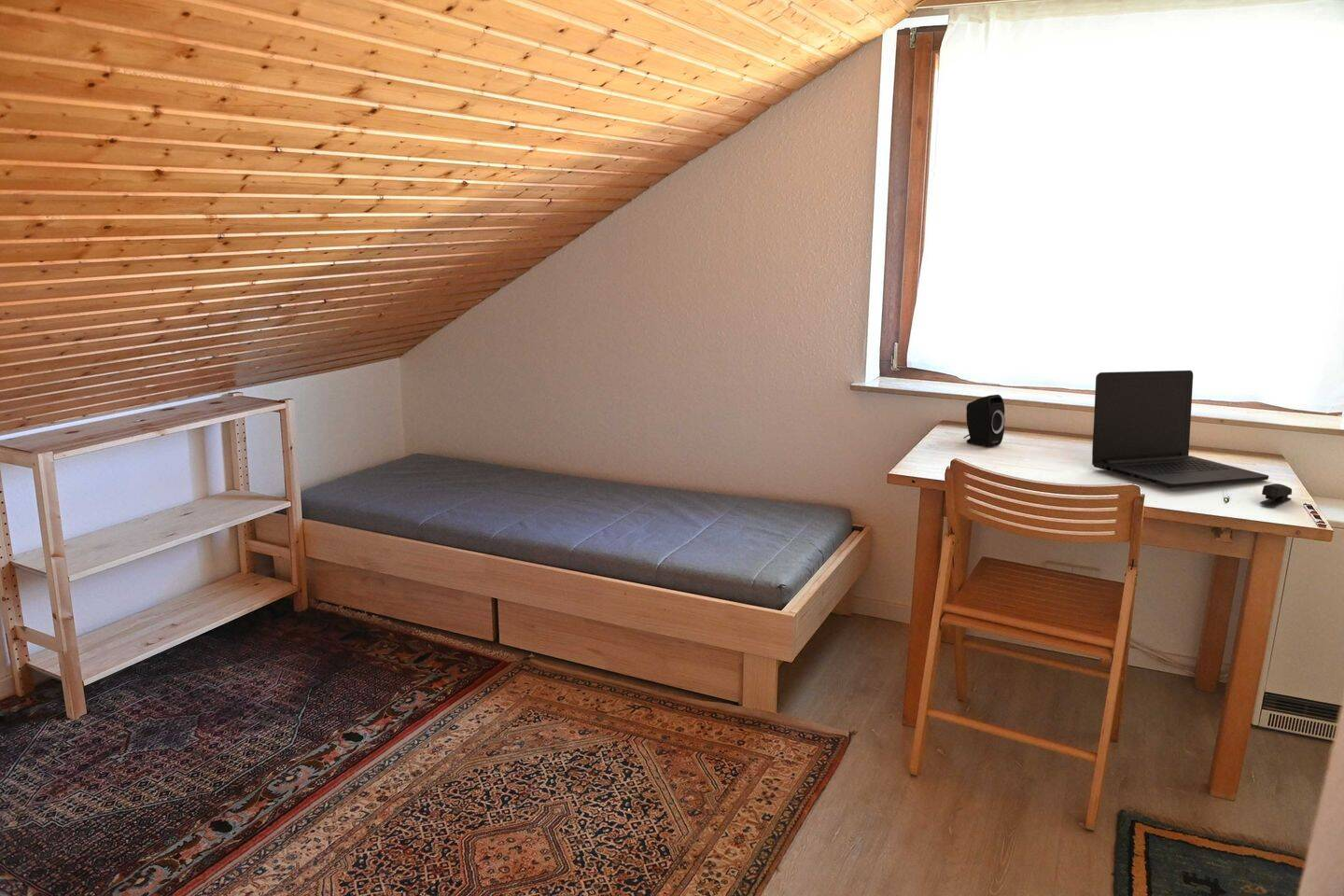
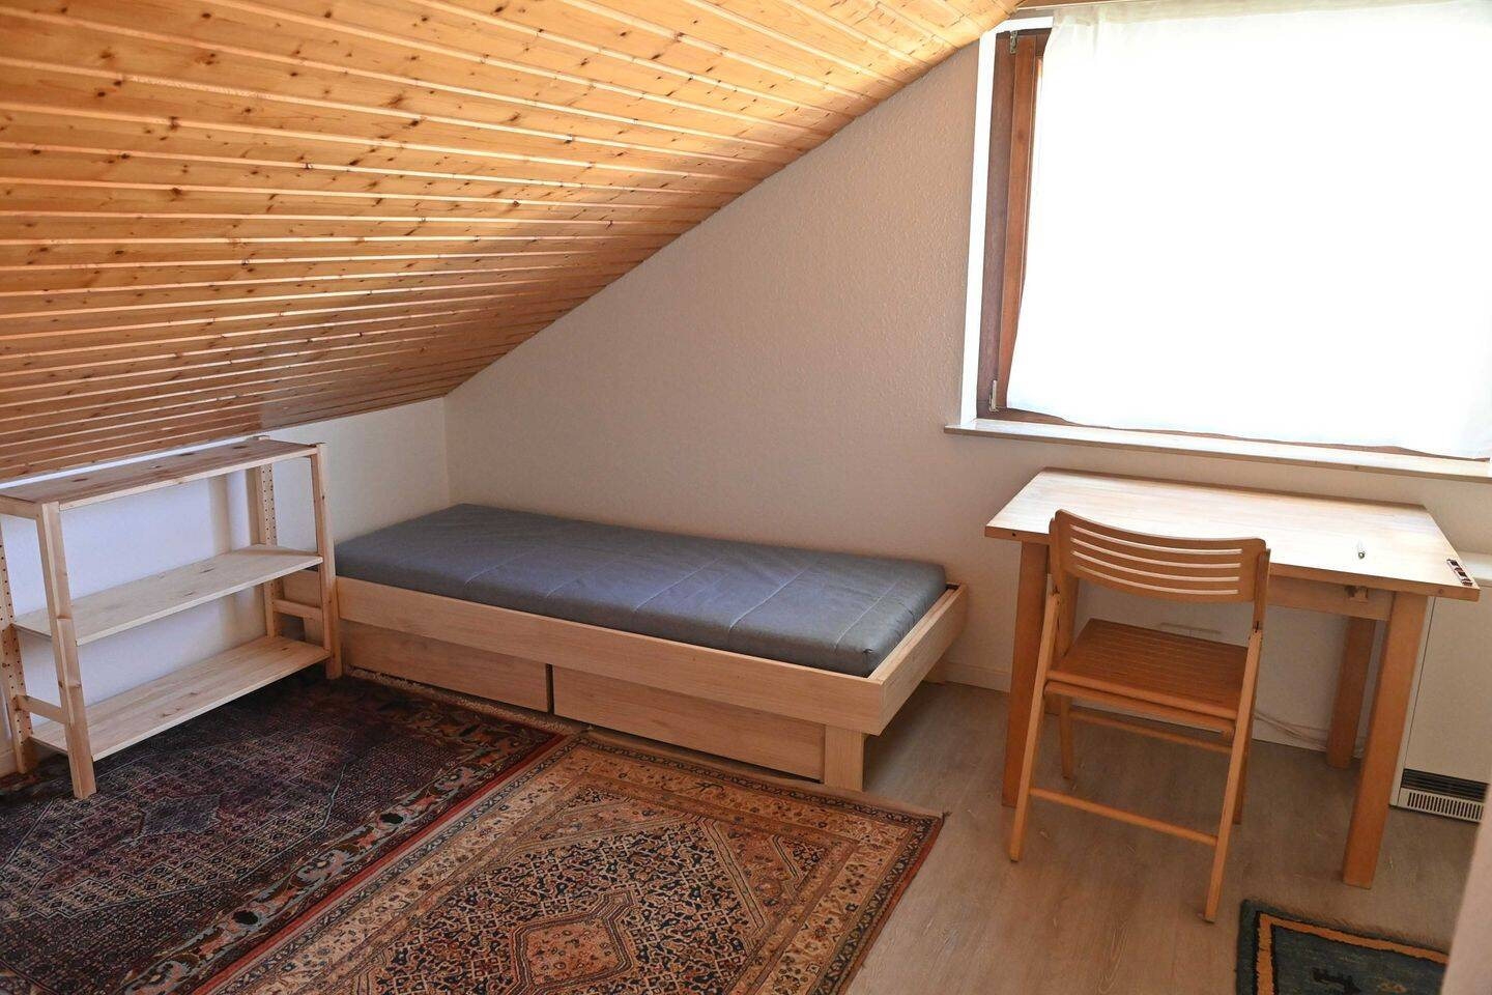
- speaker [963,394,1006,448]
- laptop [1091,370,1269,489]
- stapler [1259,483,1293,507]
